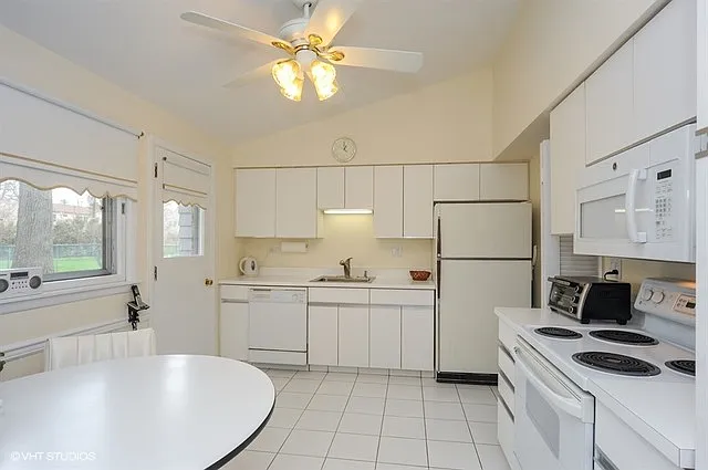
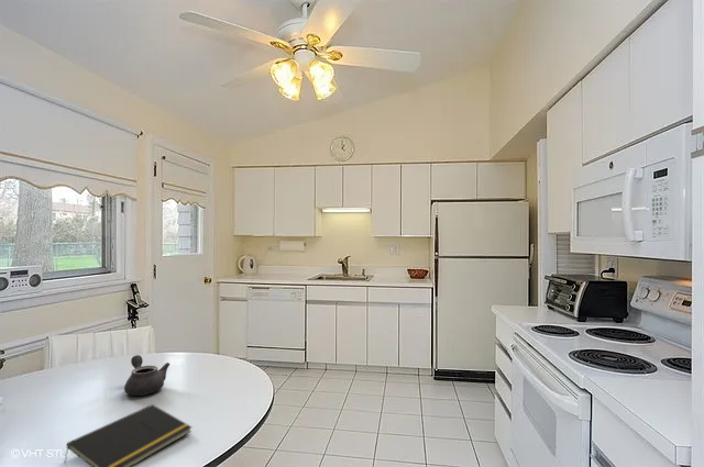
+ notepad [63,403,193,467]
+ teapot [123,354,172,397]
